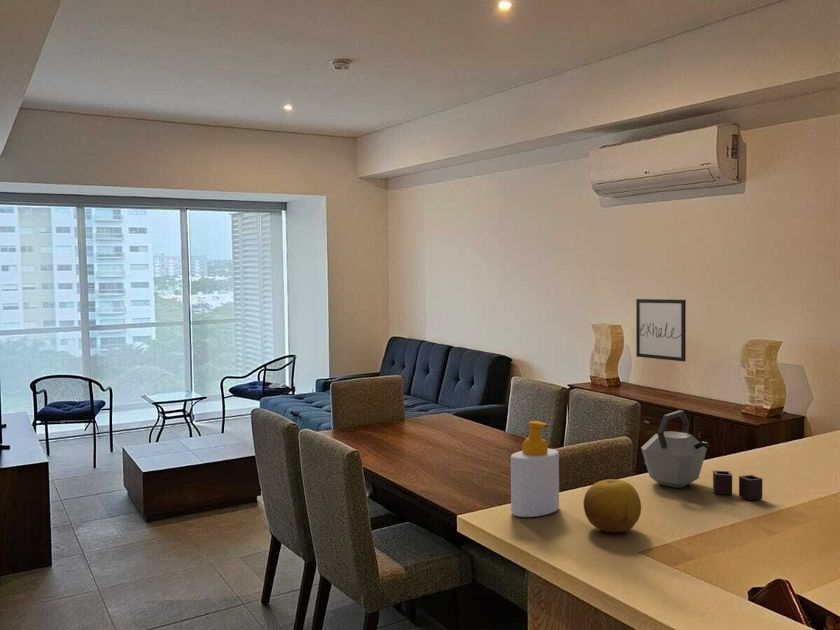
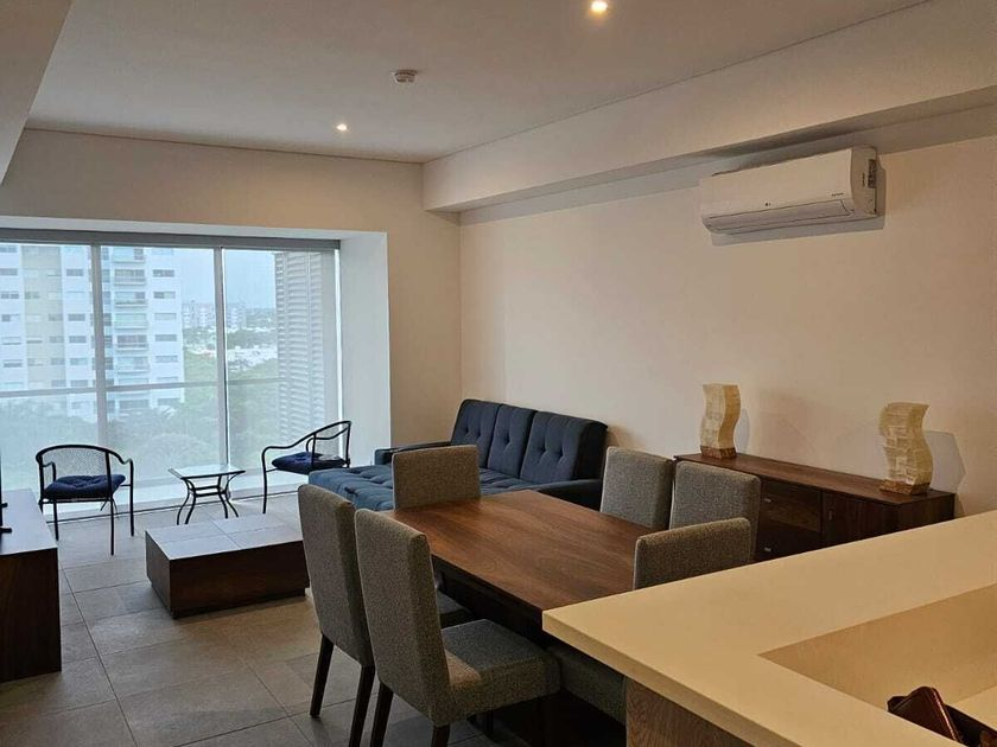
- kettle [640,409,763,501]
- wall art [635,298,687,362]
- fruit [583,478,642,533]
- soap bottle [510,420,560,518]
